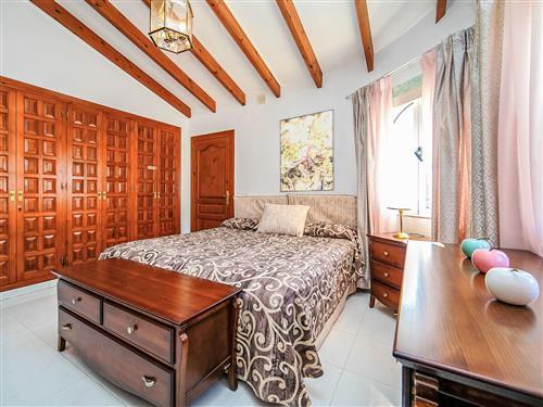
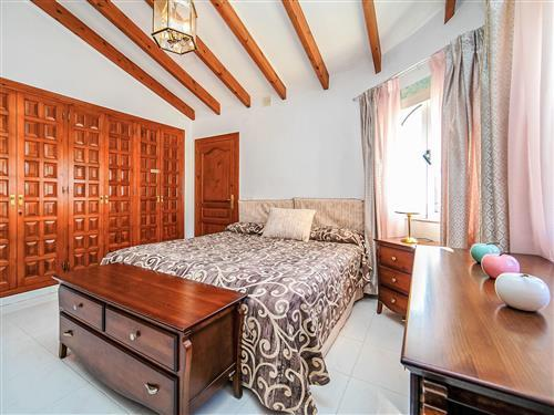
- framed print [279,109,336,193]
